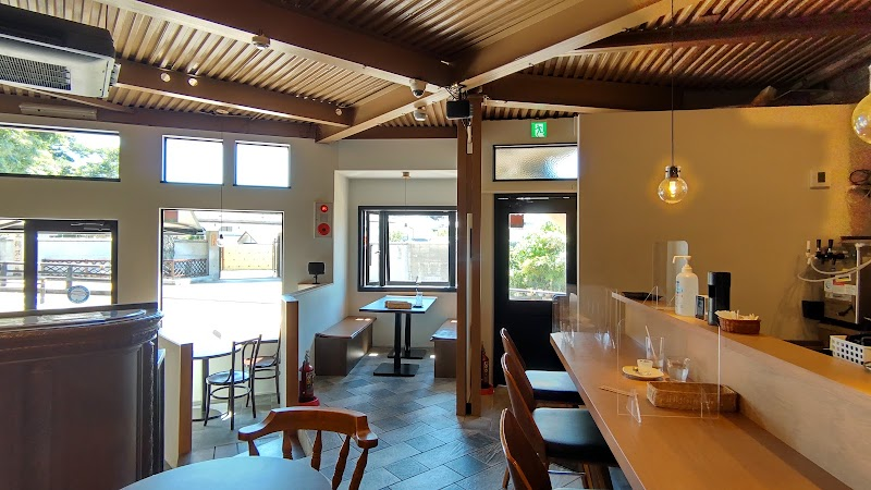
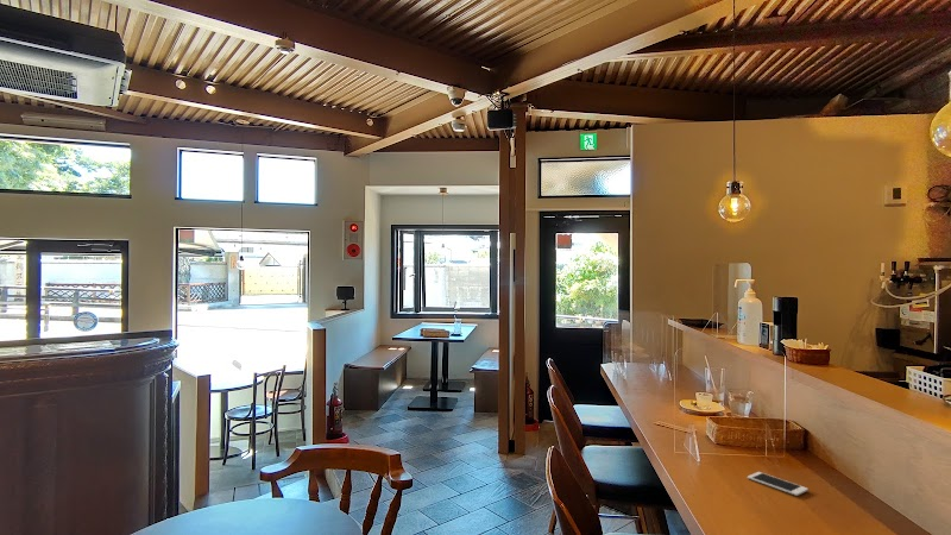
+ cell phone [747,471,810,497]
